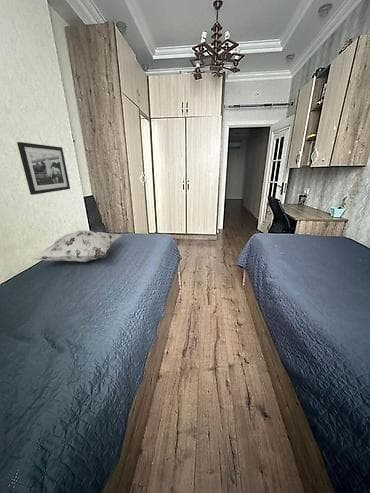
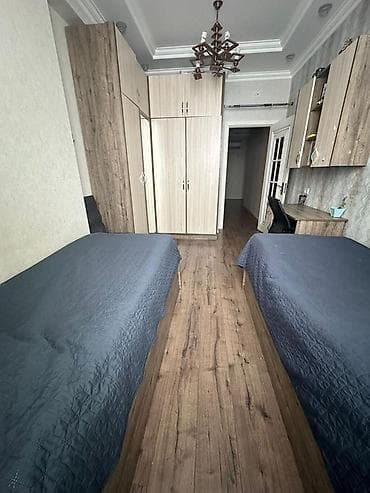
- picture frame [16,141,71,196]
- decorative pillow [31,230,122,263]
